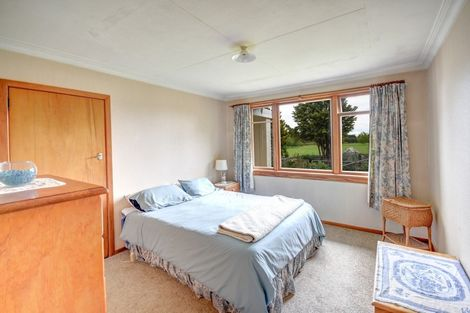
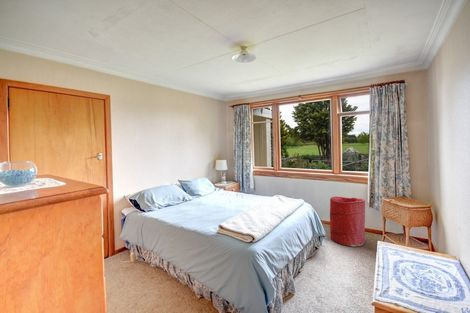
+ laundry hamper [329,196,366,247]
